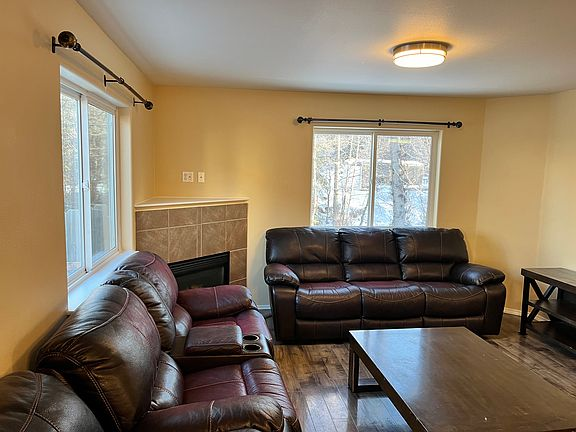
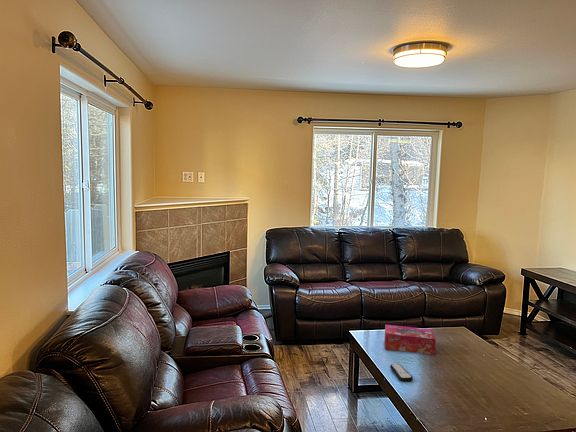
+ tissue box [384,324,437,355]
+ remote control [389,363,414,382]
